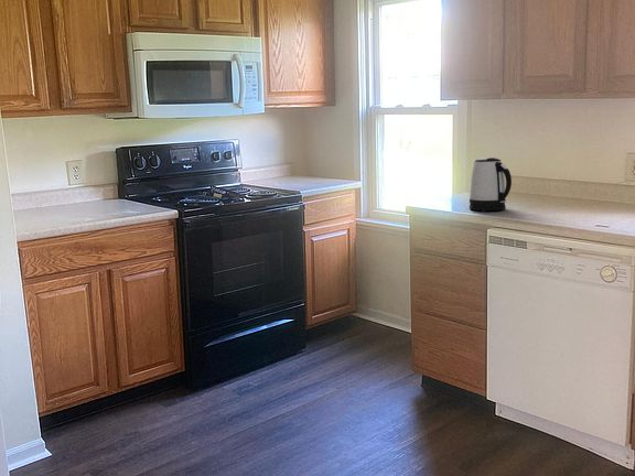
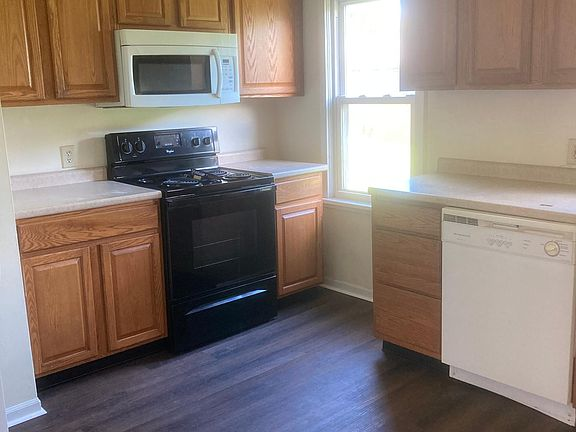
- kettle [469,156,513,213]
